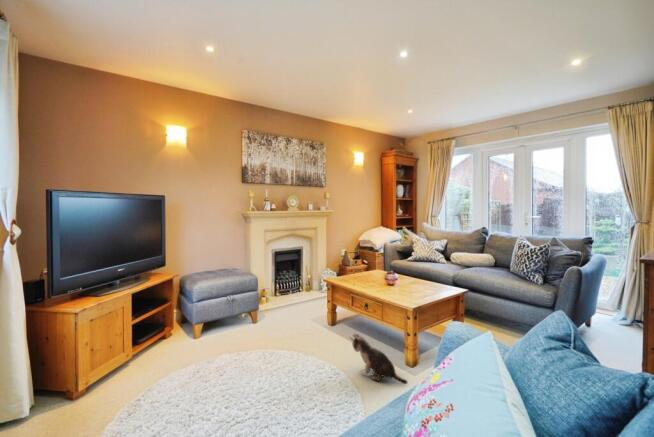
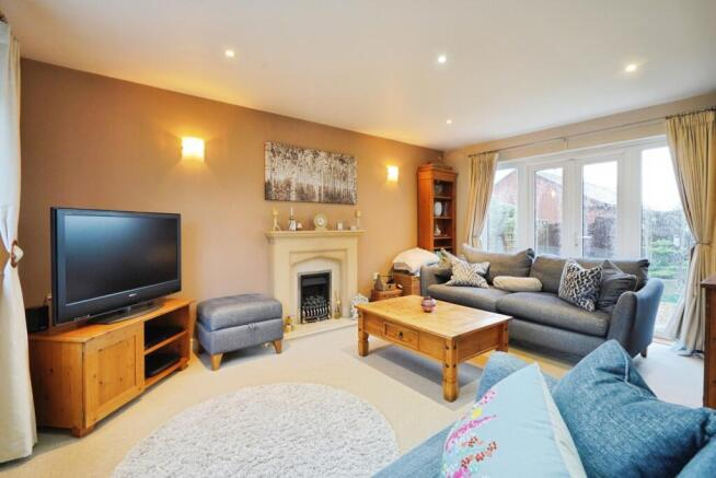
- plush toy [348,333,409,385]
